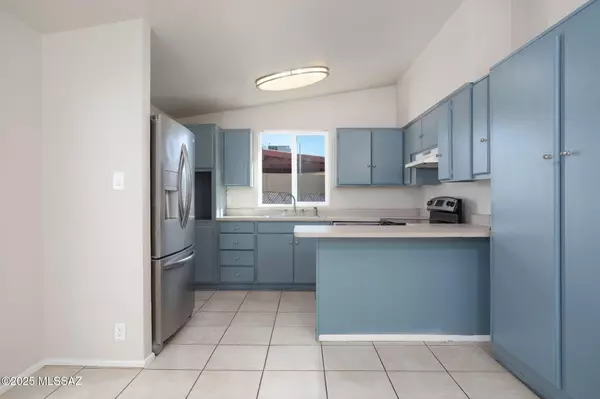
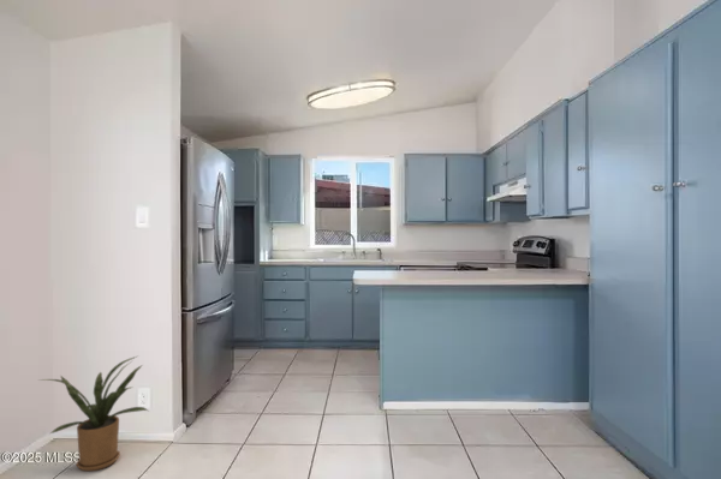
+ house plant [38,354,149,473]
